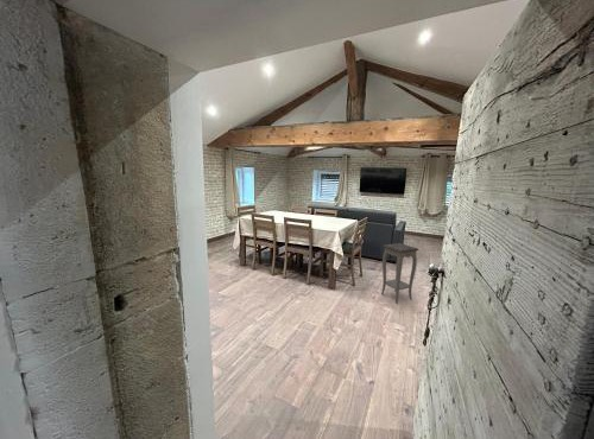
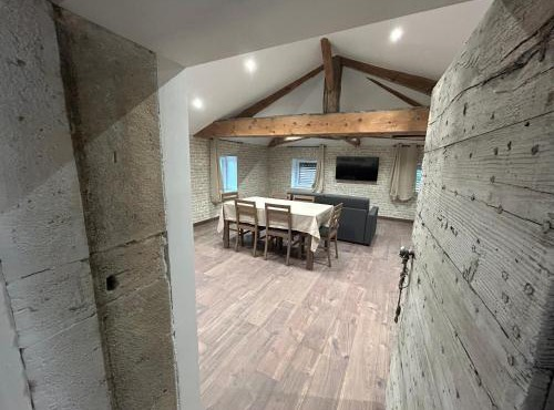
- accent table [380,242,419,304]
